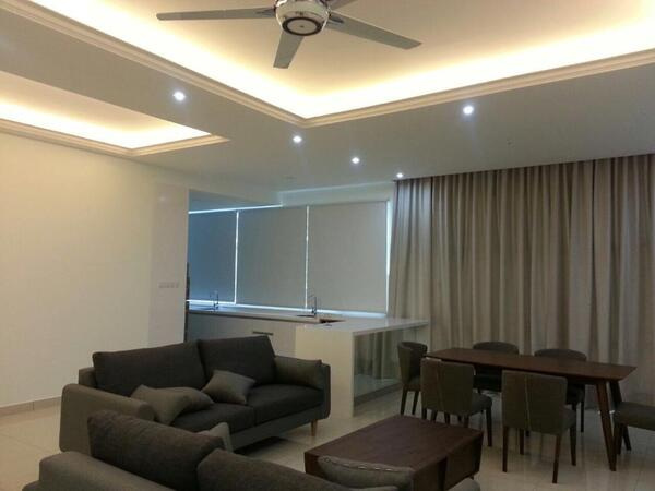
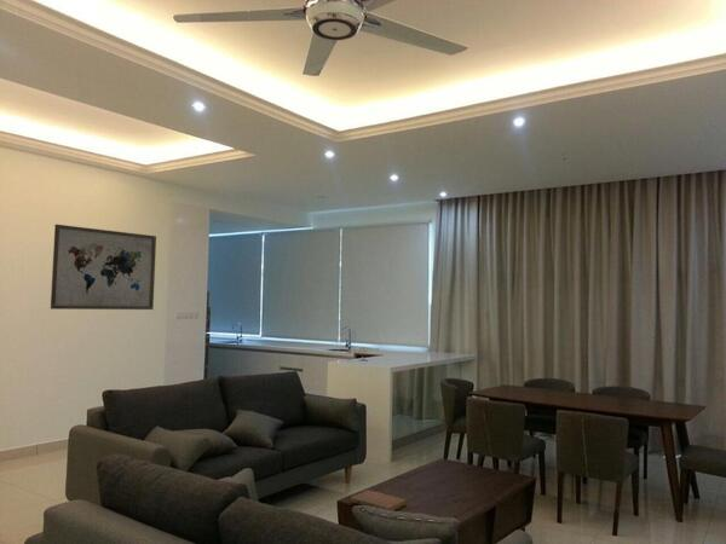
+ wall art [50,224,157,311]
+ notebook [348,488,408,511]
